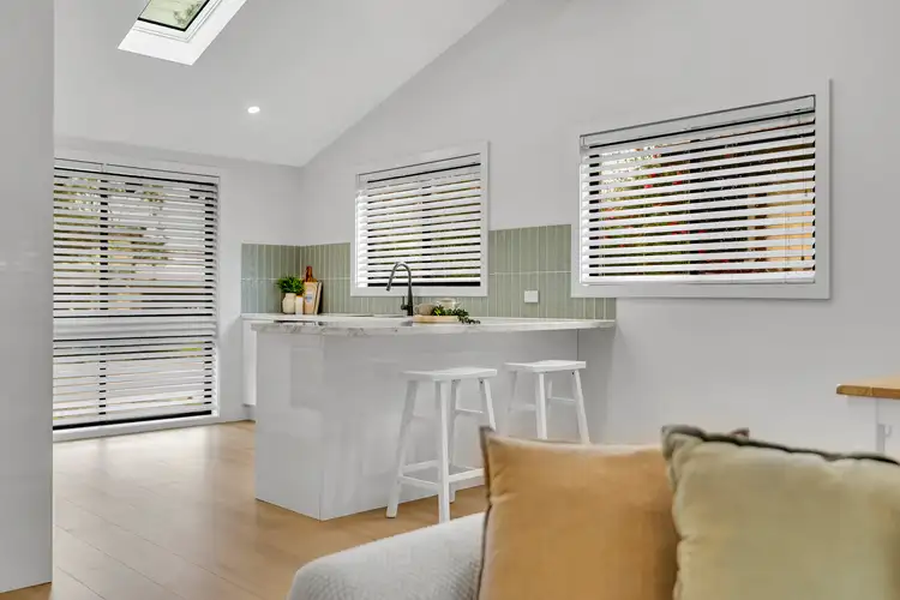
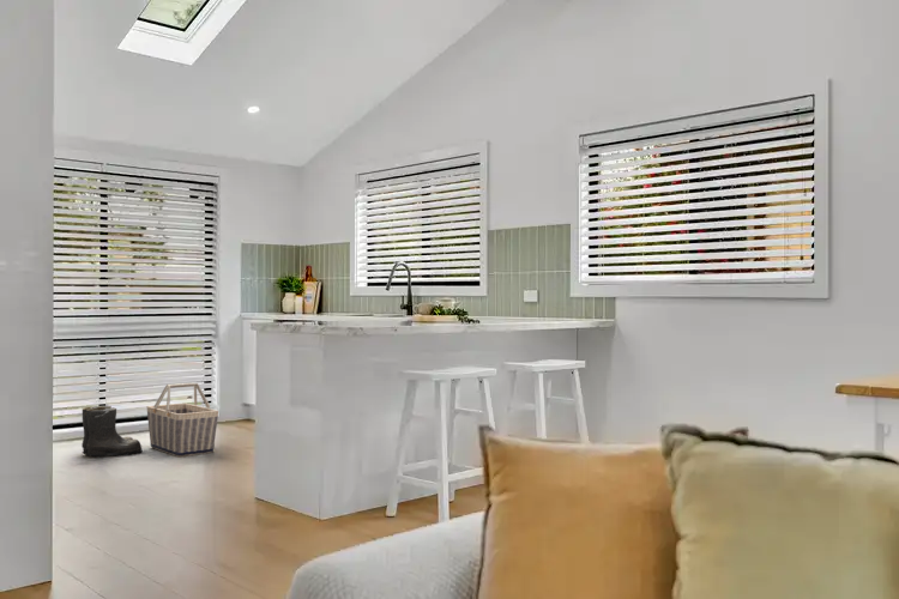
+ boots [80,405,144,458]
+ basket [145,381,219,458]
